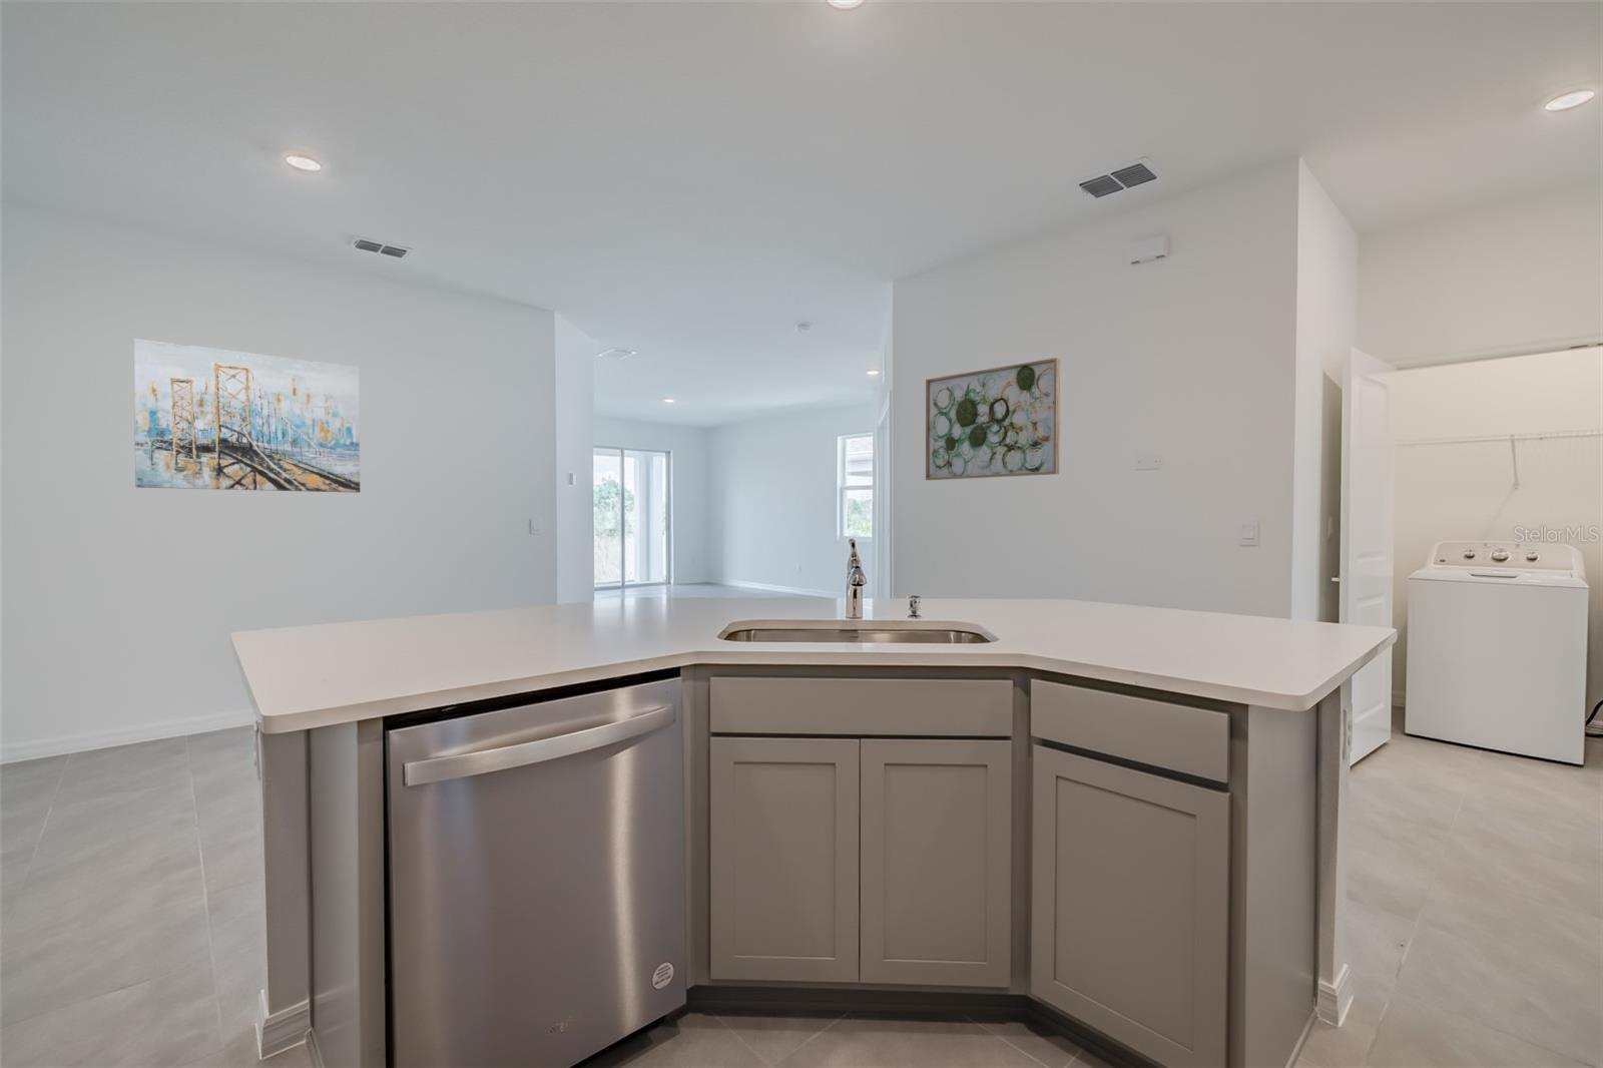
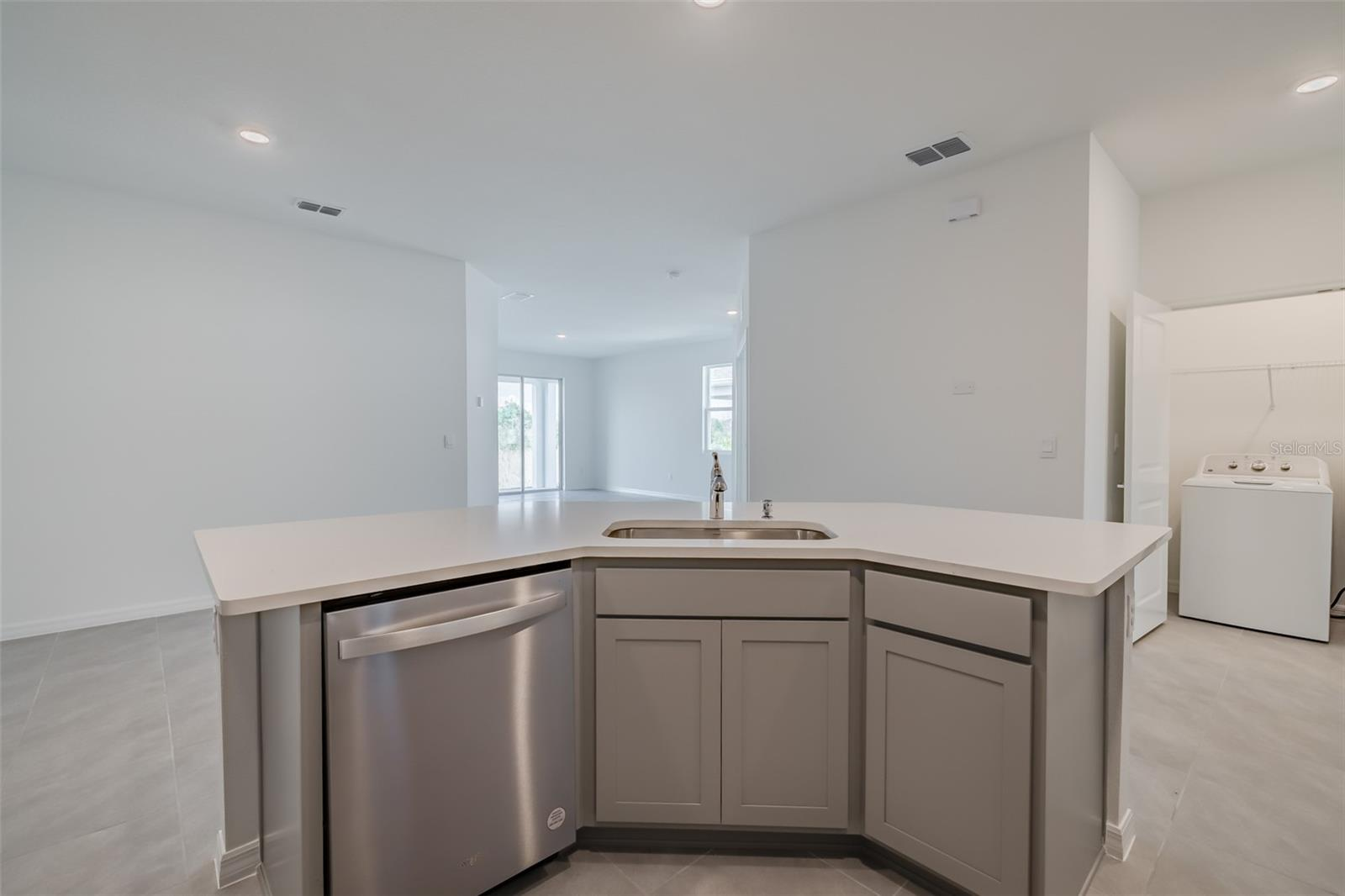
- wall art [925,356,1061,480]
- wall art [132,337,361,493]
